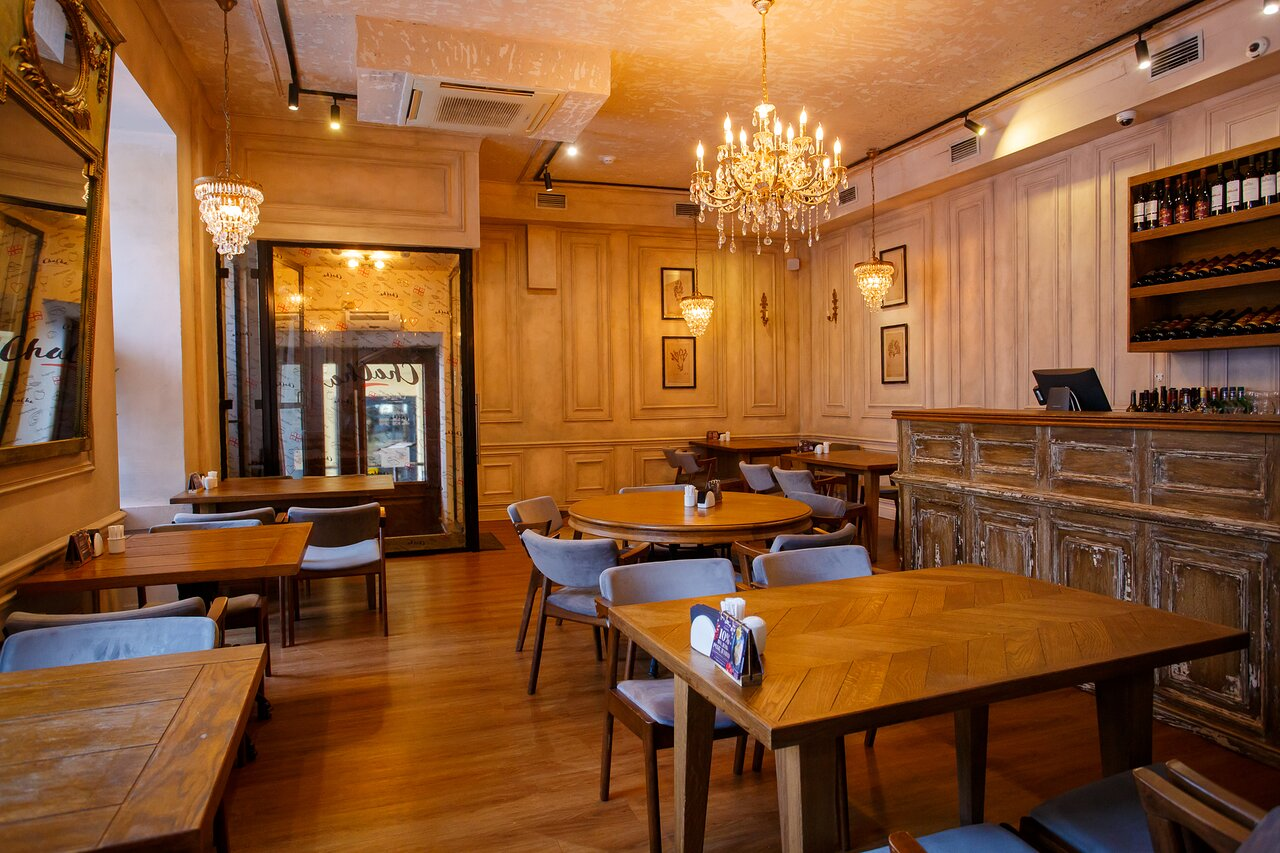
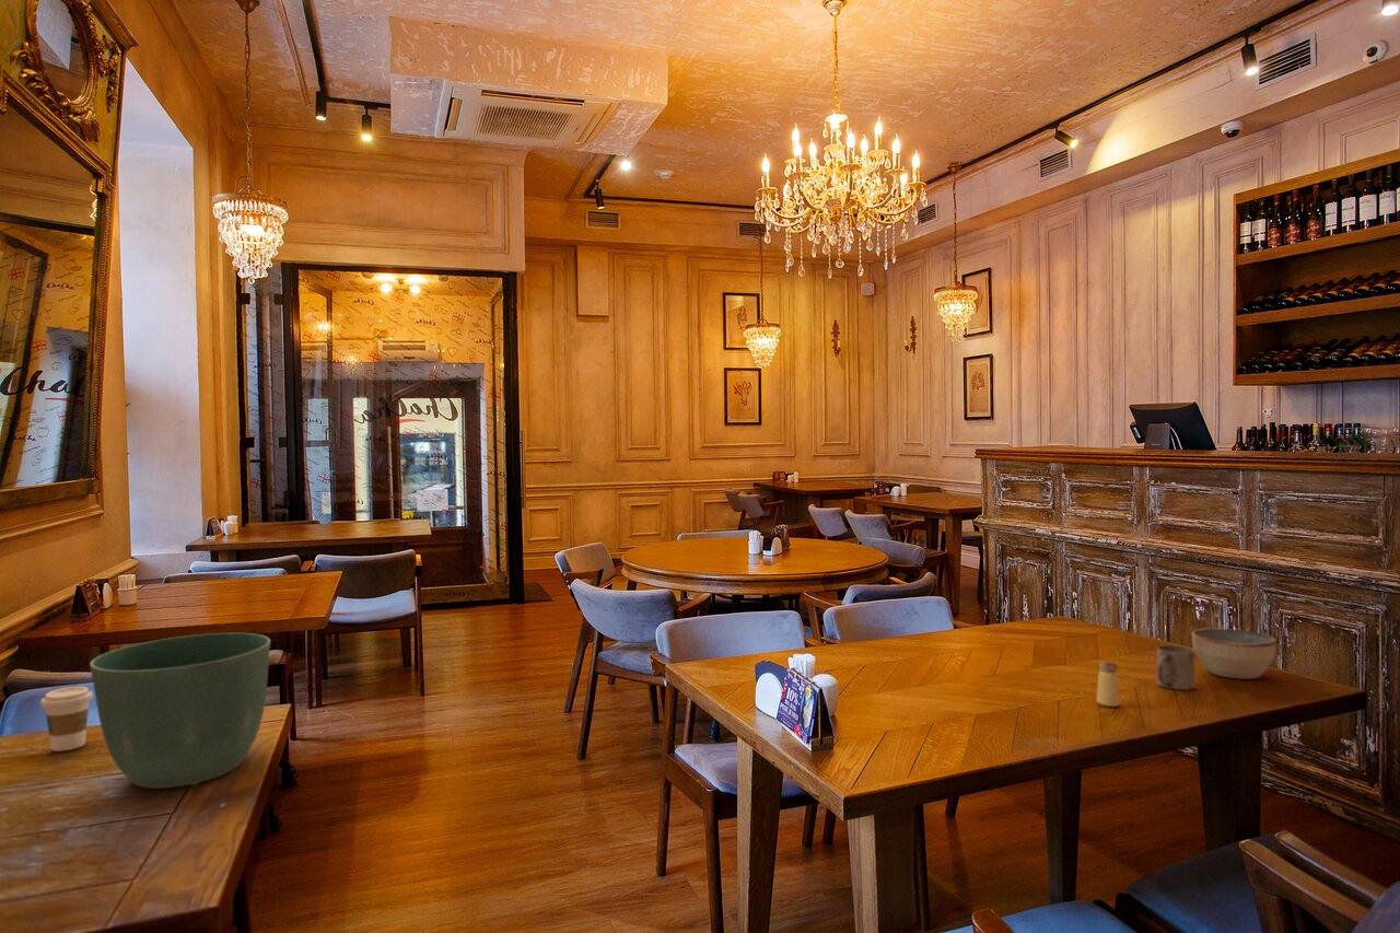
+ saltshaker [1096,661,1121,708]
+ coffee cup [39,686,94,753]
+ bowl [1190,627,1279,680]
+ mug [1156,644,1195,691]
+ flower pot [89,632,271,790]
